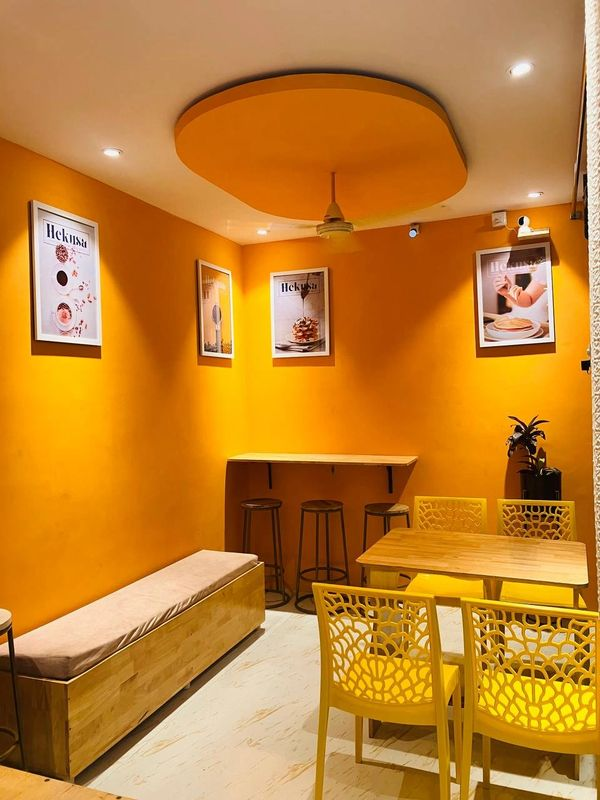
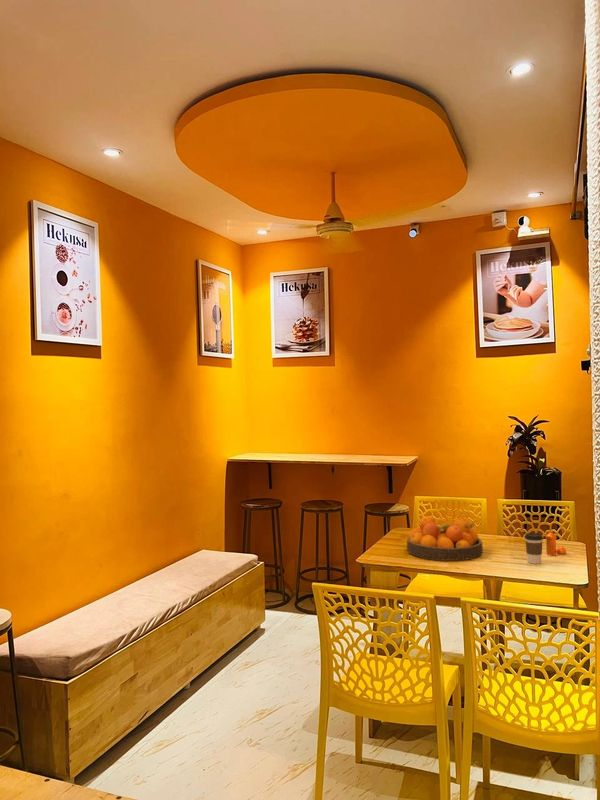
+ fruit bowl [406,515,484,562]
+ coffee cup [524,532,544,565]
+ pepper shaker [545,532,567,556]
